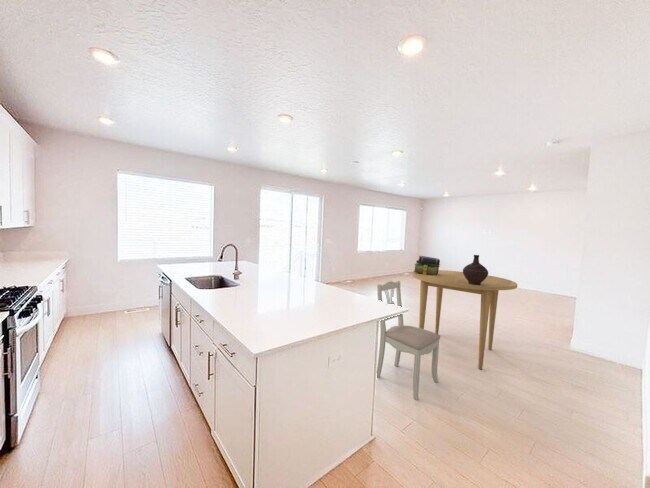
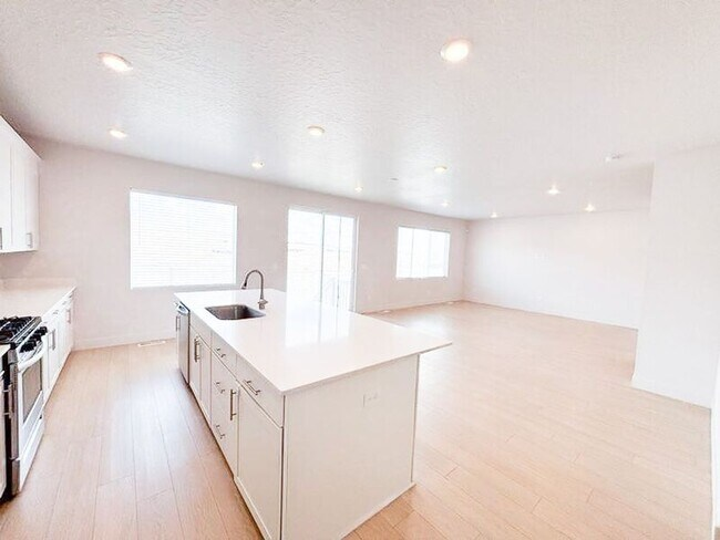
- stack of books [413,255,441,276]
- dining chair [376,280,441,401]
- dining table [411,269,518,371]
- ceramic jug [462,254,489,285]
